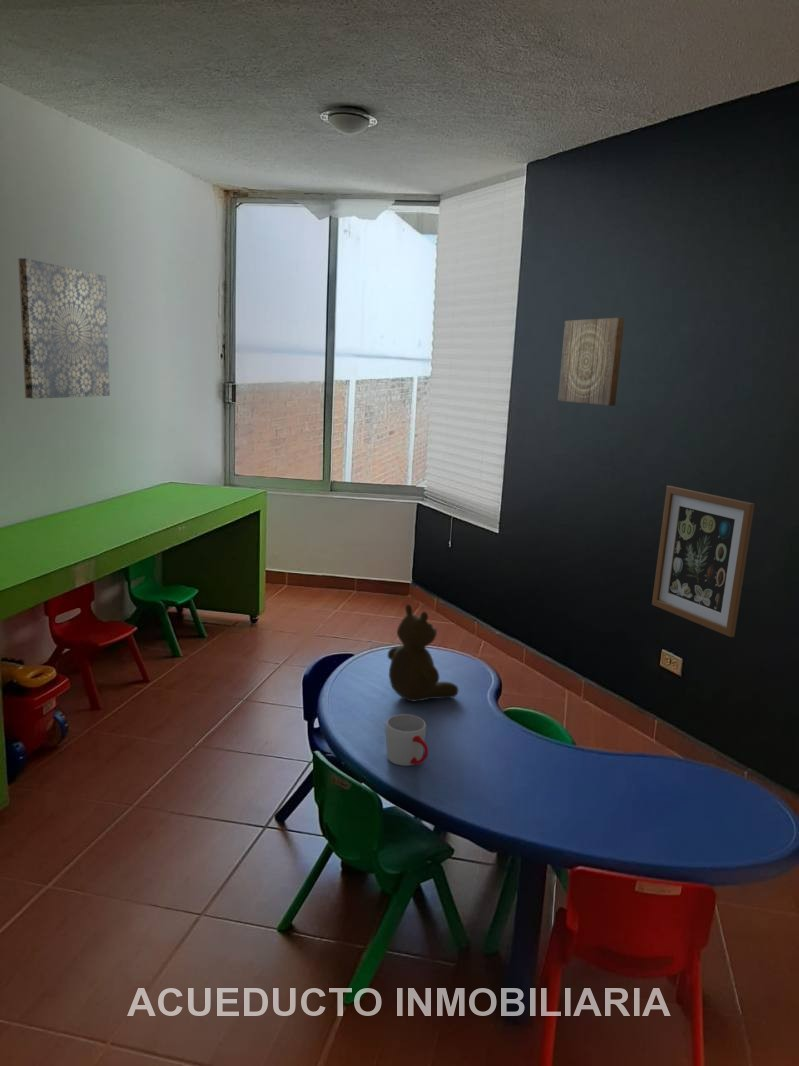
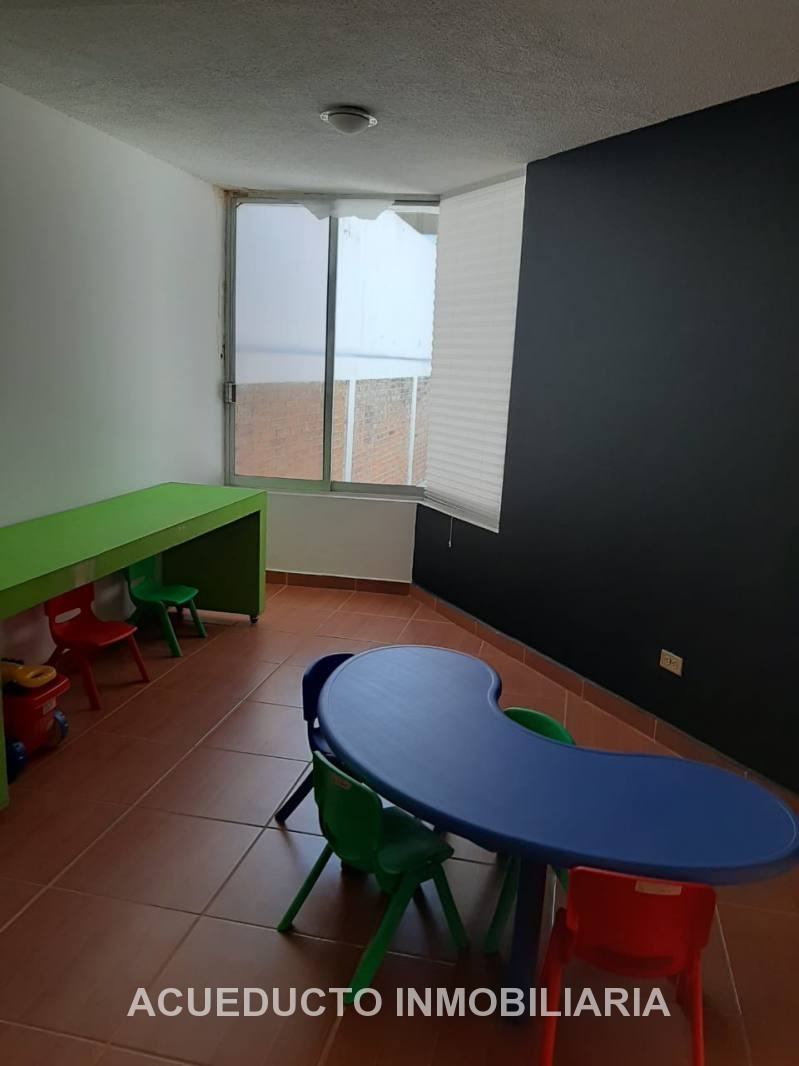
- wall art [557,317,625,407]
- wall art [651,485,755,638]
- mug [384,713,429,767]
- wall art [17,257,111,400]
- teddy bear [386,603,459,702]
